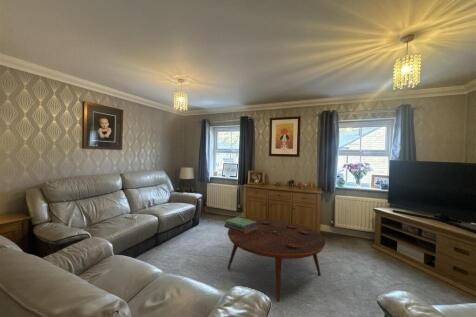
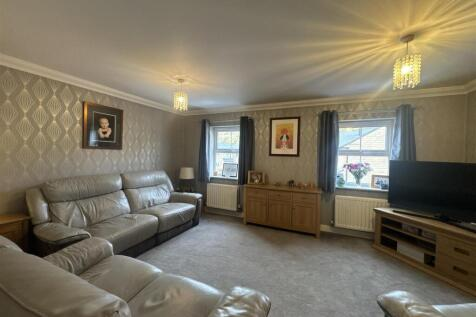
- stack of books [223,216,257,234]
- coffee table [227,219,327,302]
